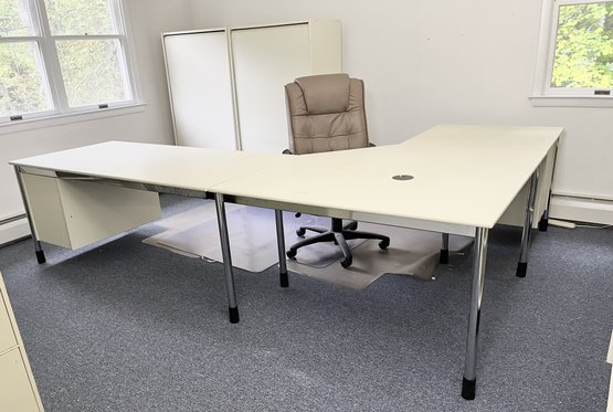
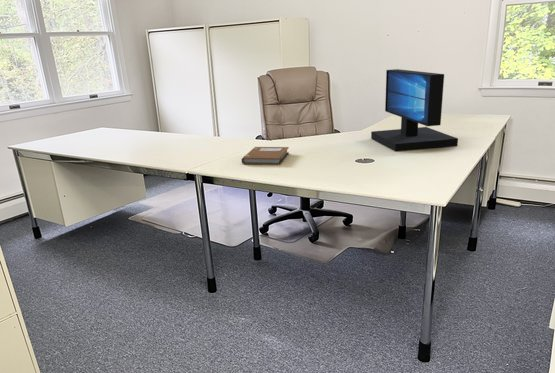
+ monitor [370,68,459,152]
+ notebook [241,146,290,166]
